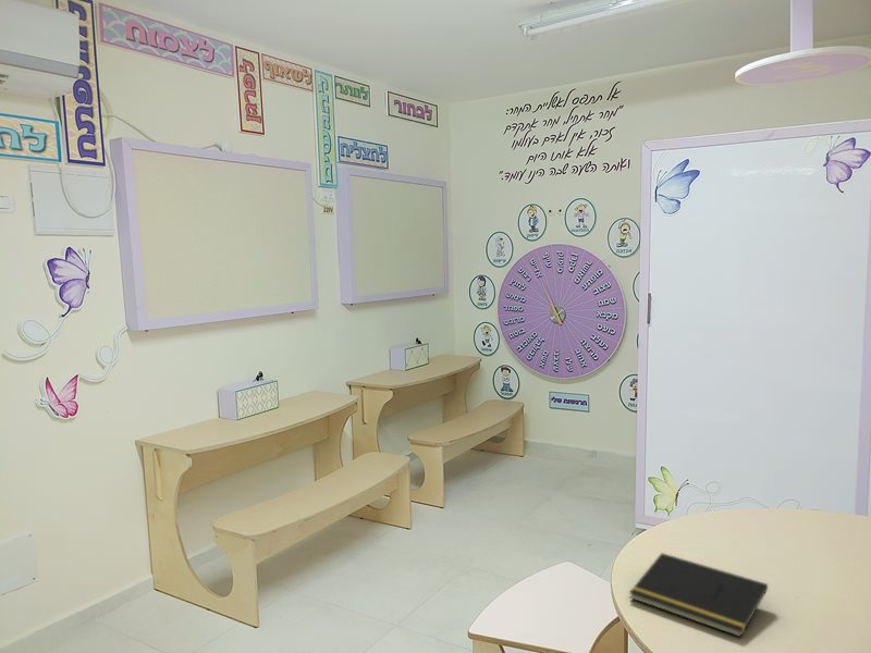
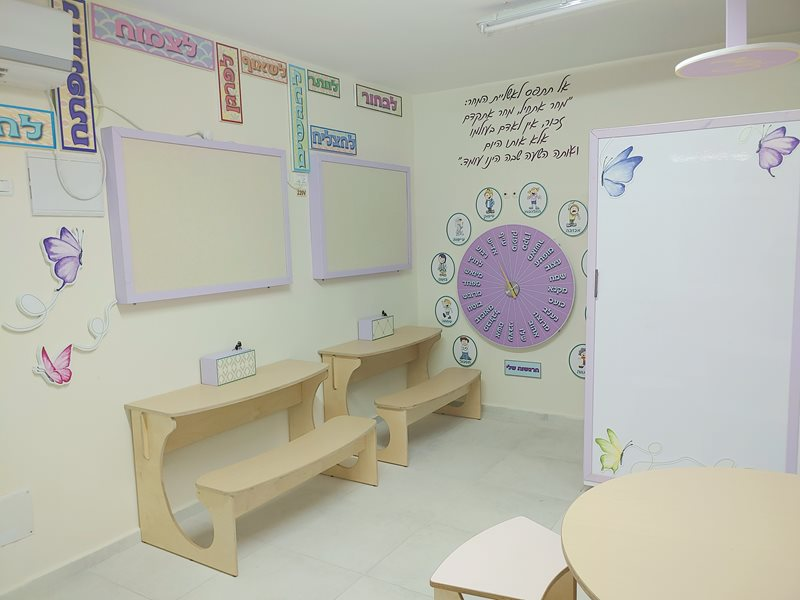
- notepad [628,552,769,638]
